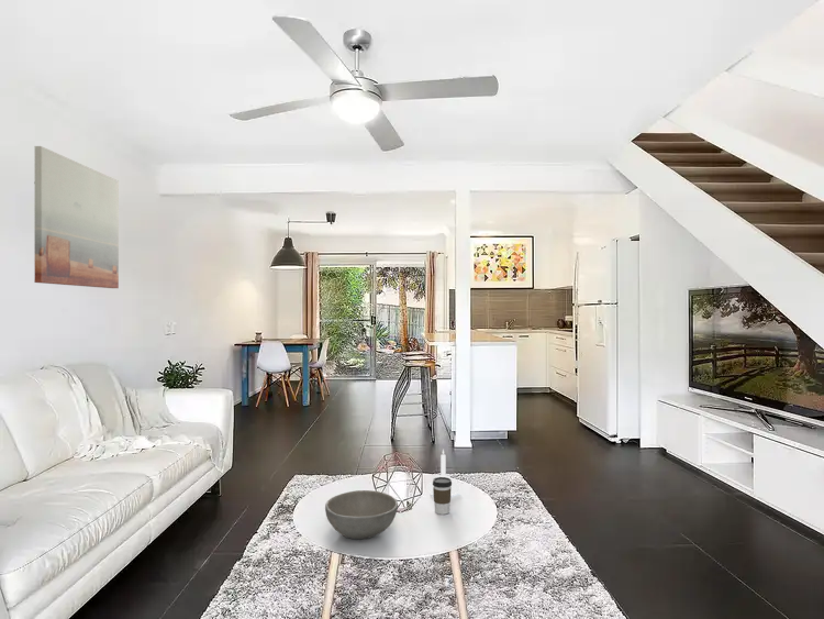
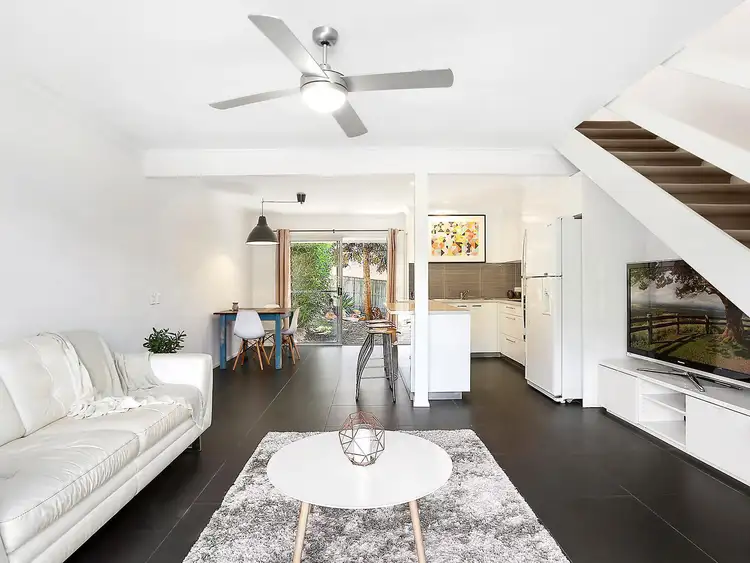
- candle holder [426,447,460,496]
- coffee cup [432,477,453,516]
- bowl [324,489,399,540]
- wall art [33,145,120,289]
